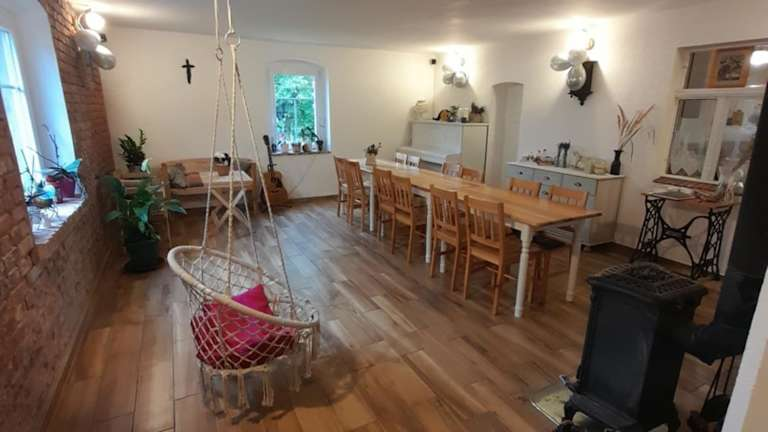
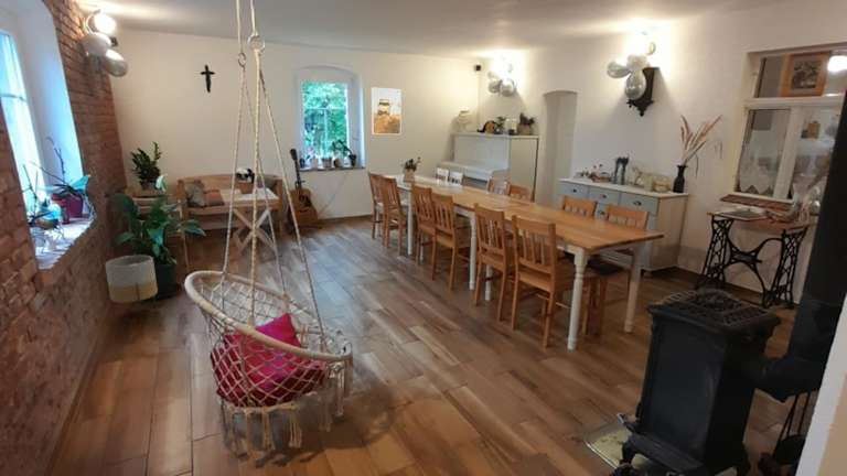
+ planter [105,255,159,322]
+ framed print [371,87,401,136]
